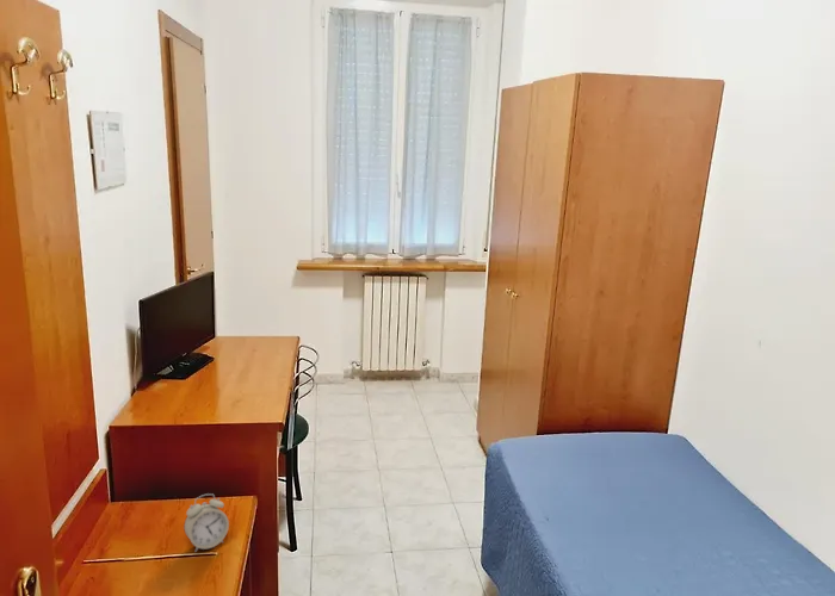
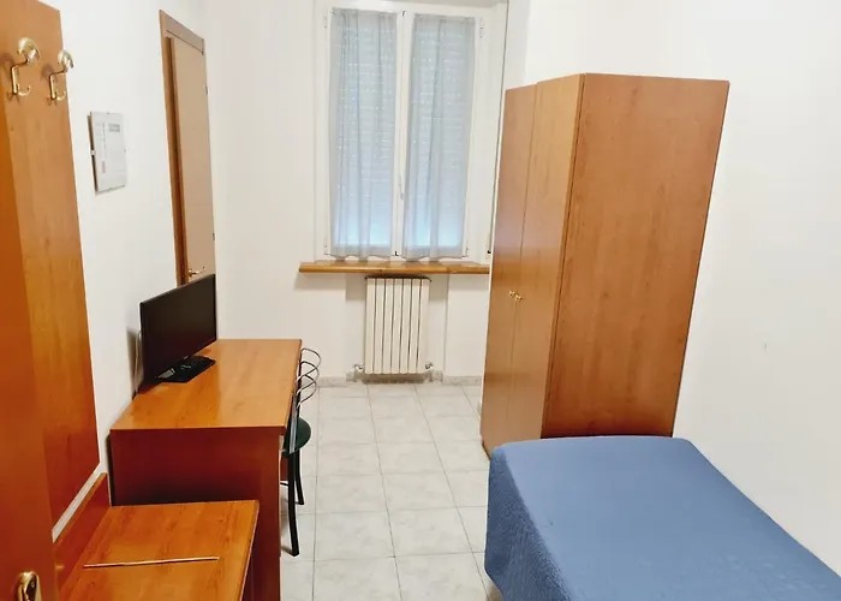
- alarm clock [183,492,230,552]
